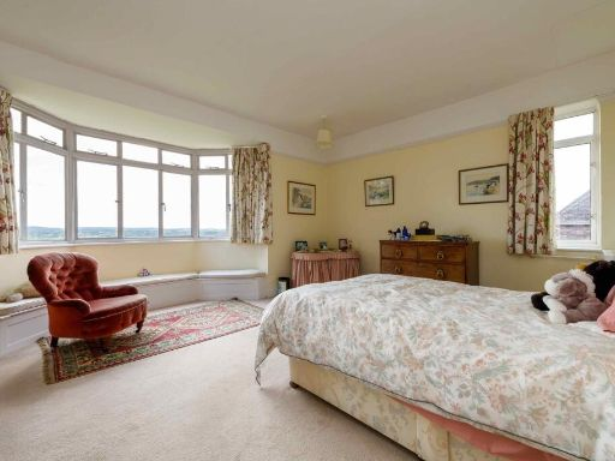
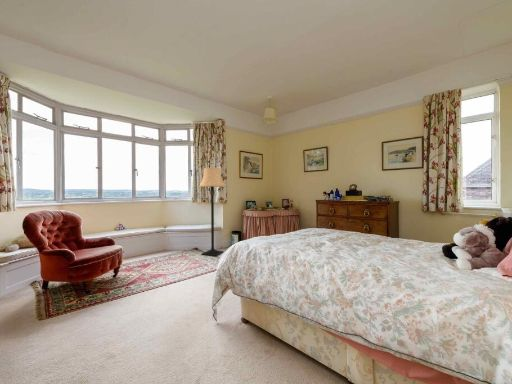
+ lamp [198,167,227,257]
